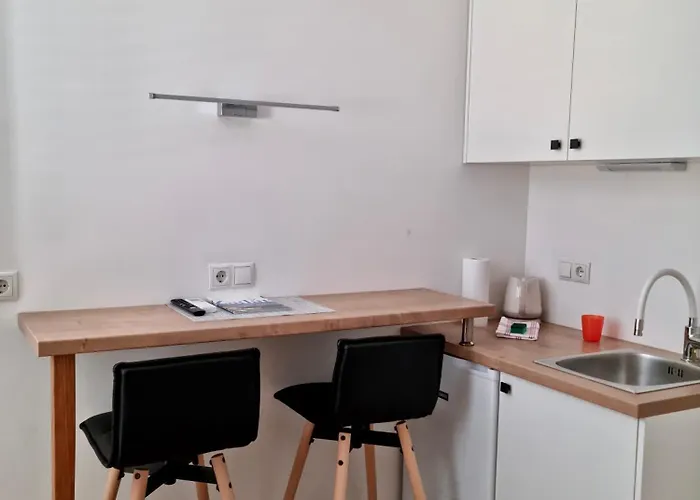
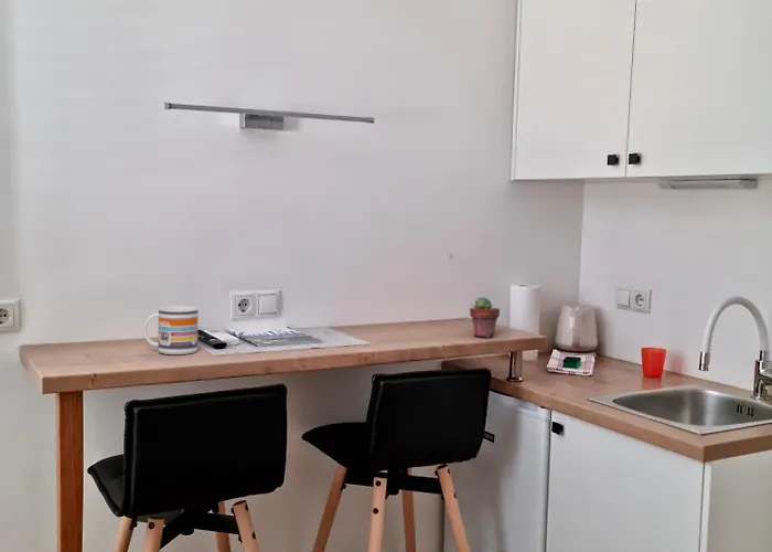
+ mug [142,306,200,355]
+ potted succulent [469,296,501,339]
